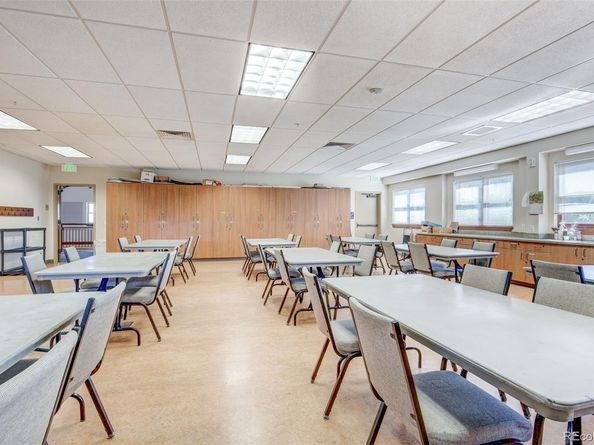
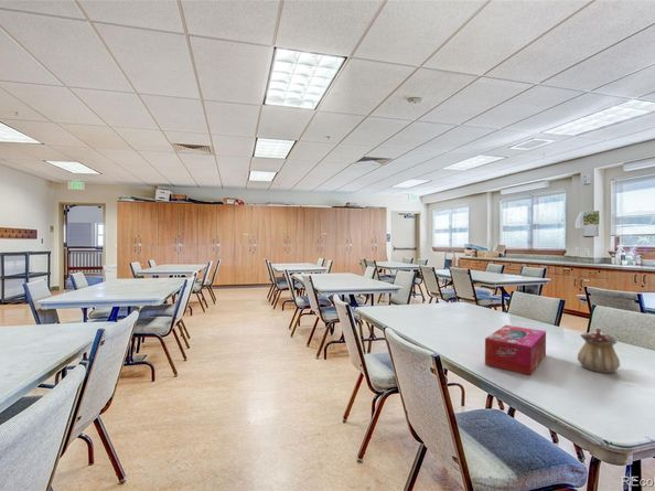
+ teapot [577,327,621,374]
+ tissue box [484,324,547,376]
